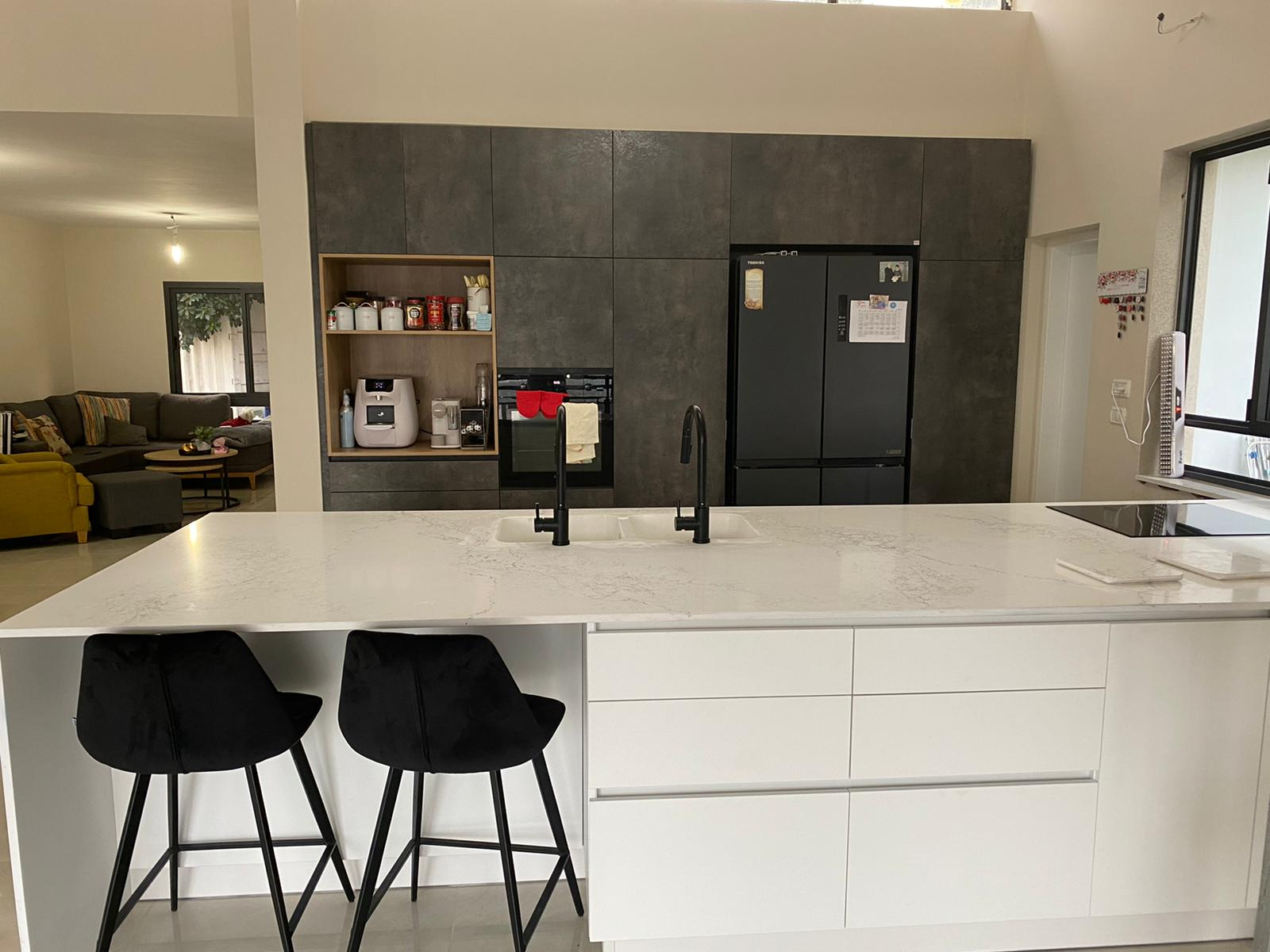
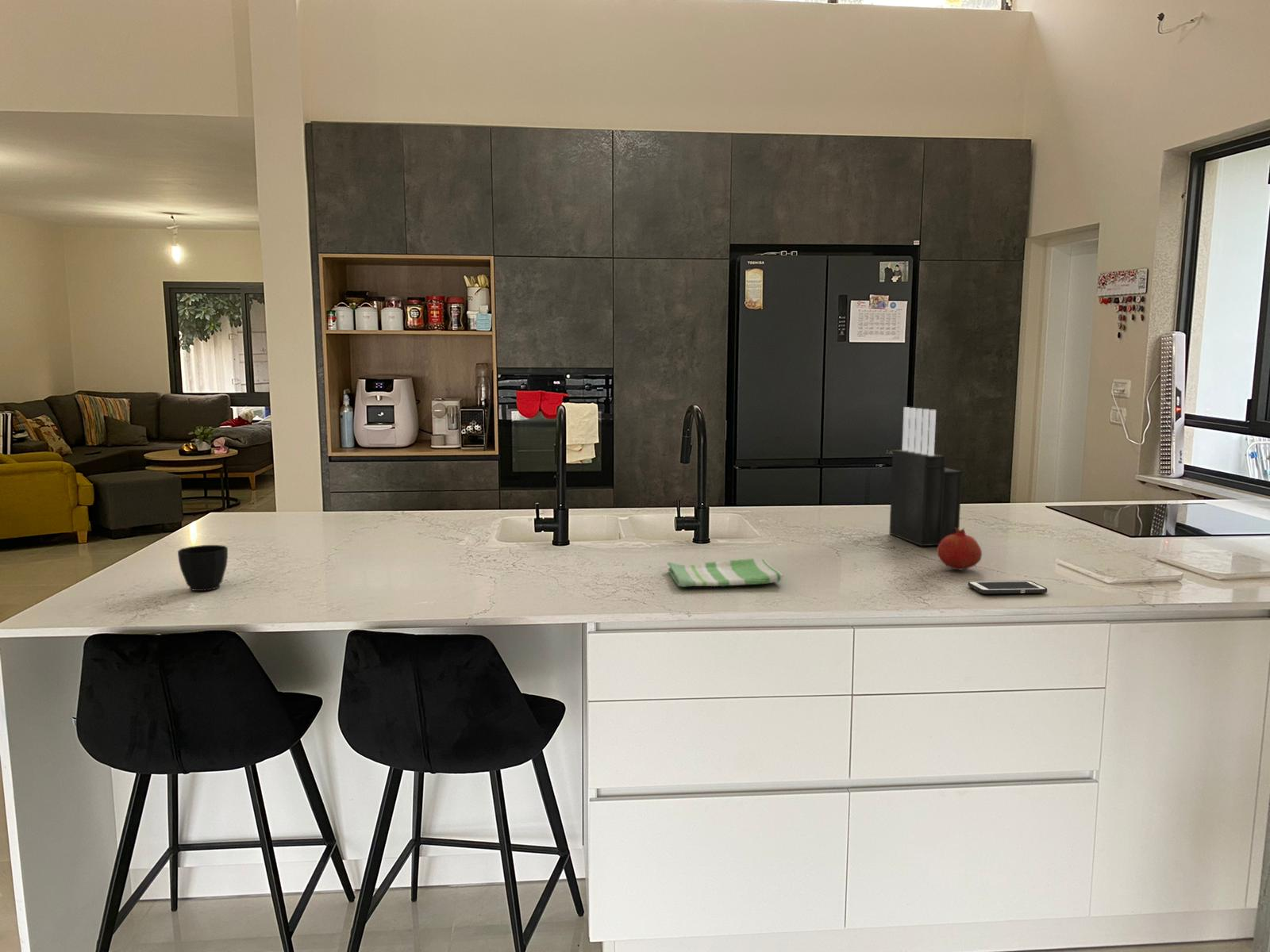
+ fruit [937,528,983,570]
+ knife block [888,406,963,547]
+ cell phone [967,580,1048,595]
+ dish towel [666,558,783,588]
+ cup [177,544,229,592]
